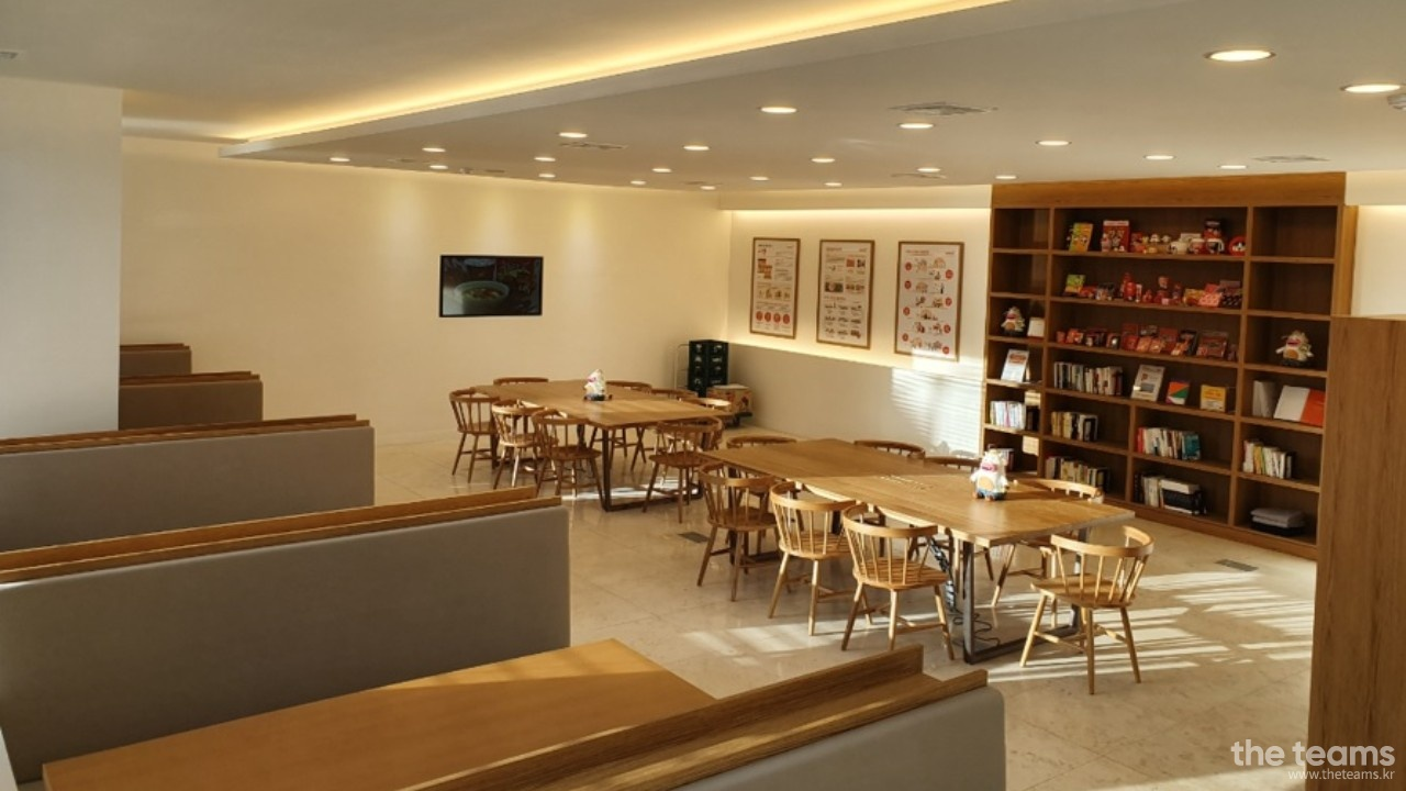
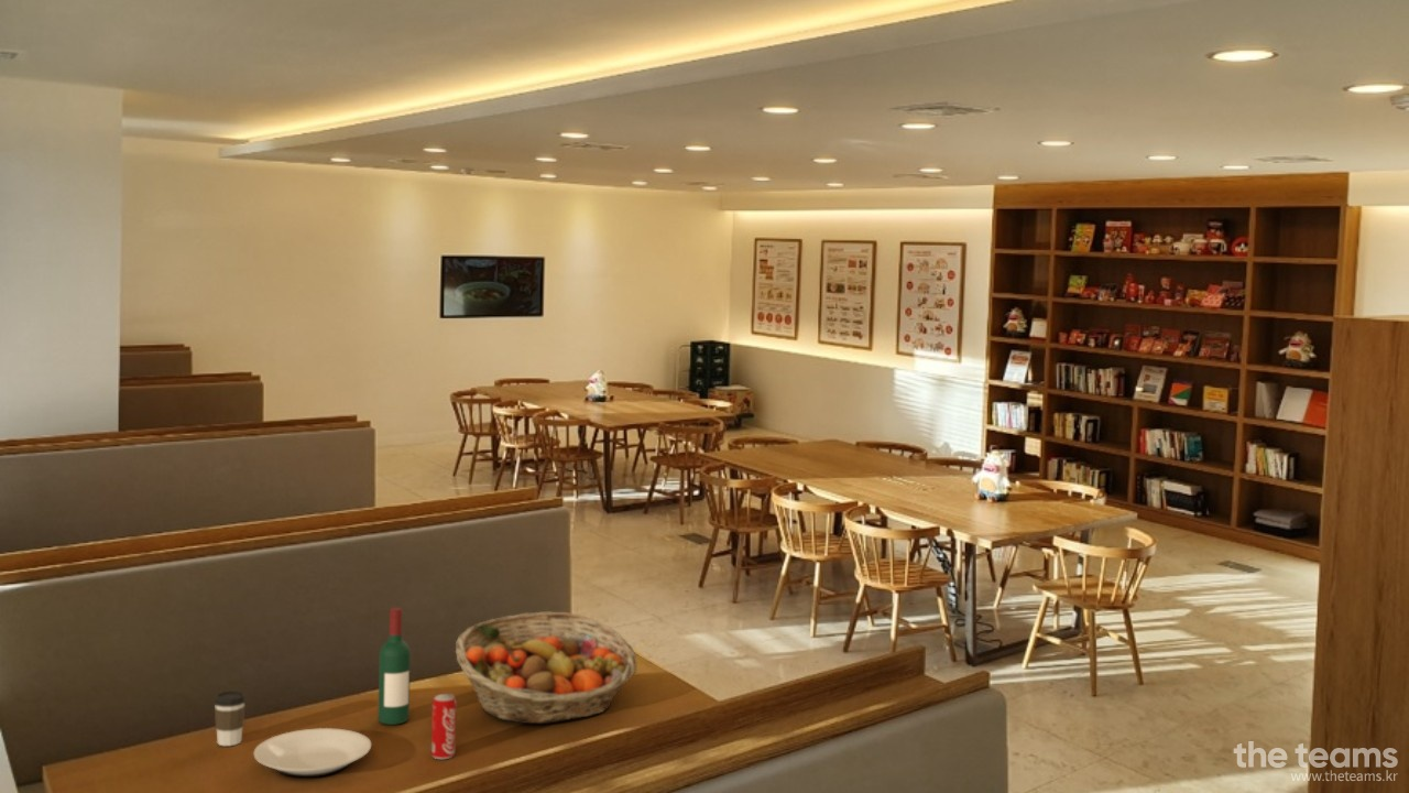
+ coffee cup [212,689,248,747]
+ beverage can [430,693,457,760]
+ fruit basket [455,611,638,725]
+ plate [252,727,372,779]
+ wine bottle [376,607,412,726]
